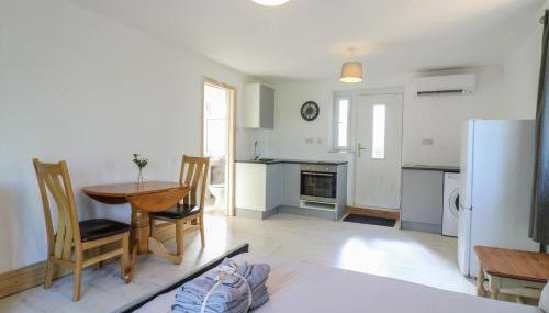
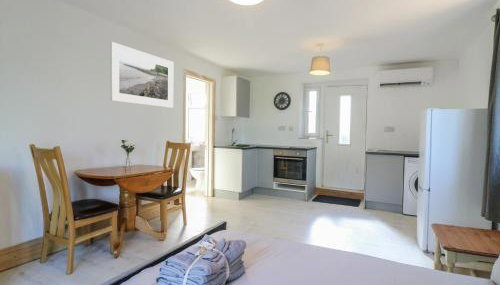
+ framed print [110,41,174,109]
